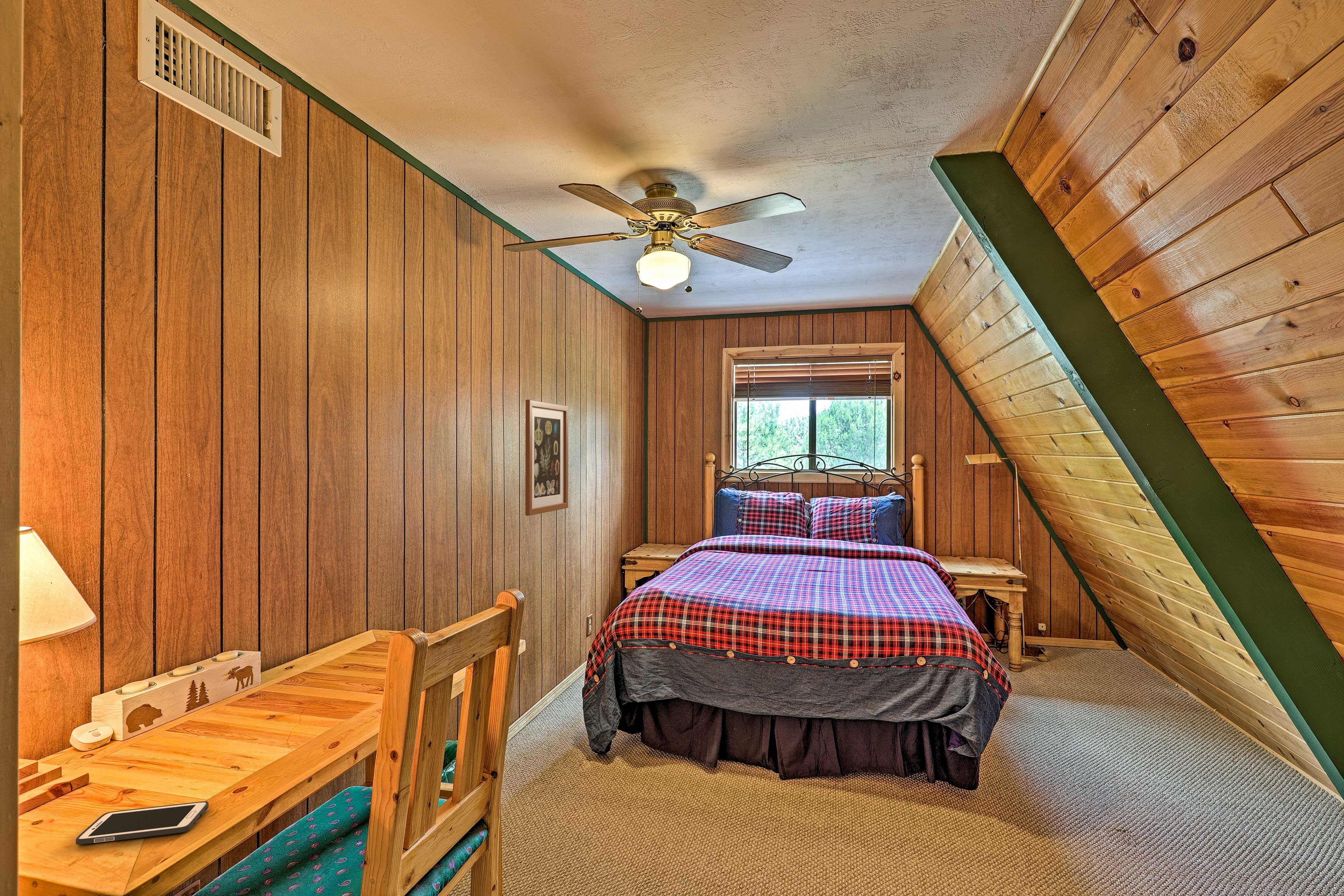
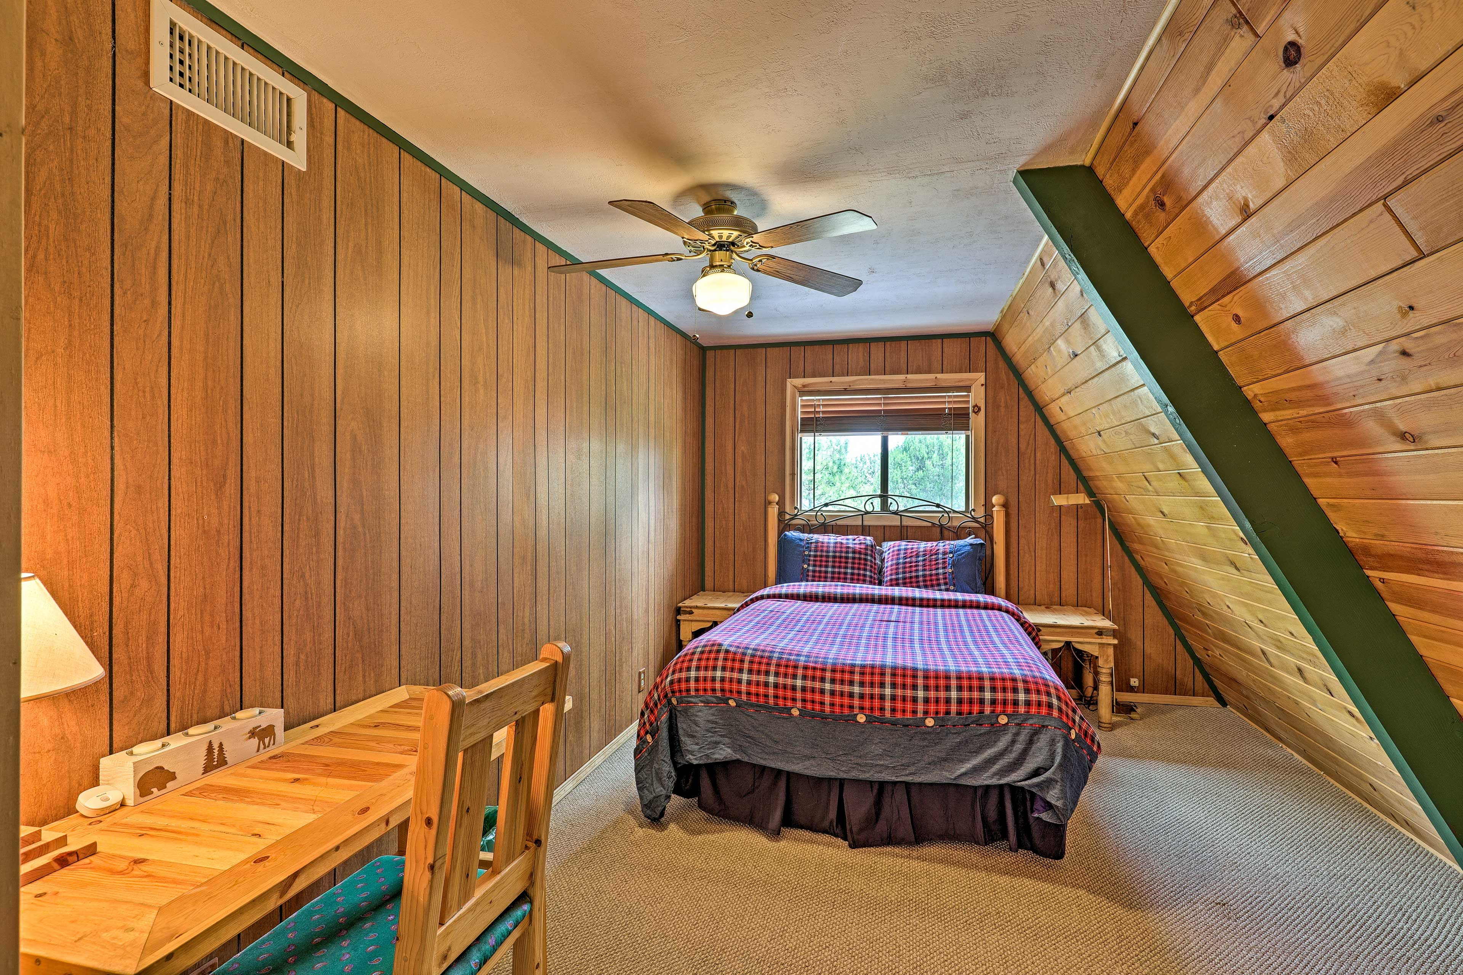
- cell phone [76,801,209,845]
- wall art [525,399,569,516]
